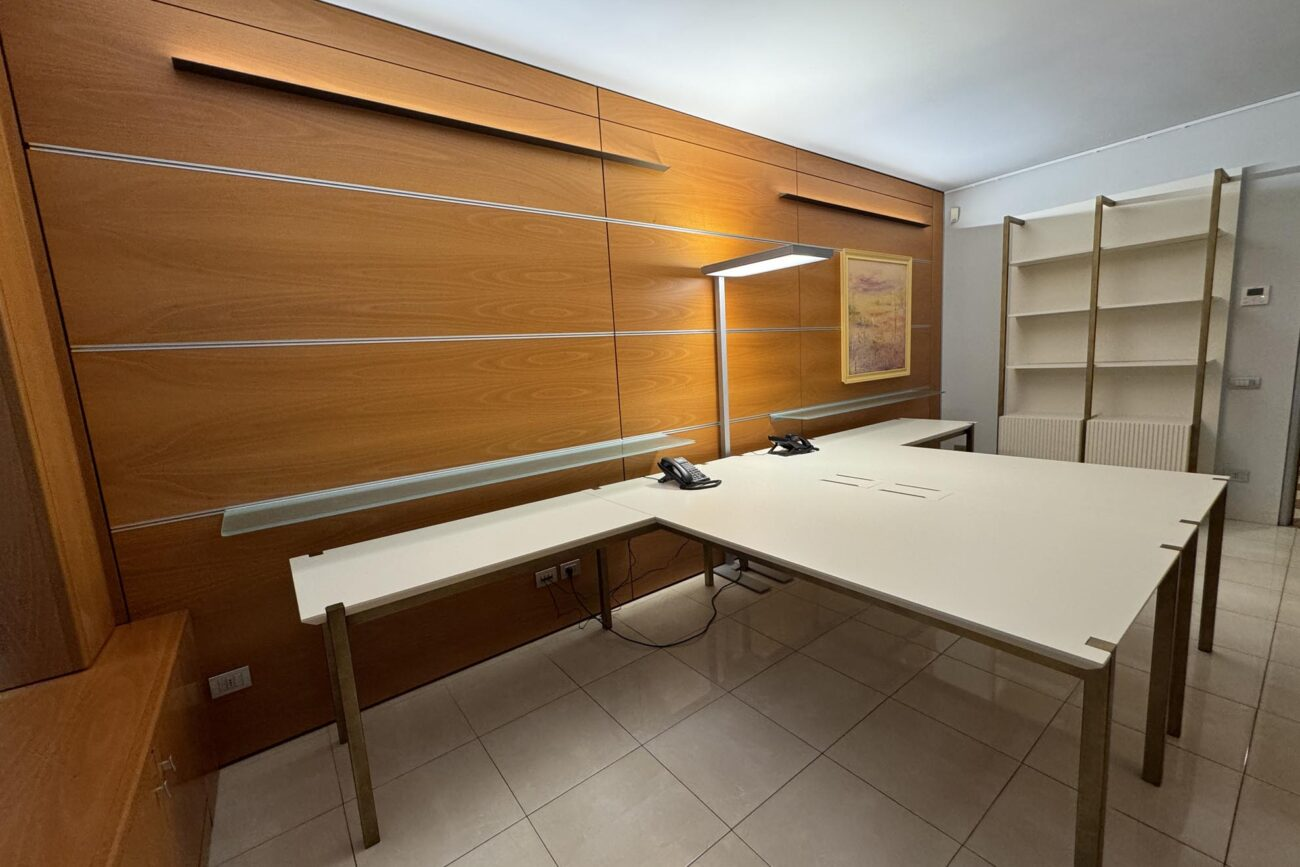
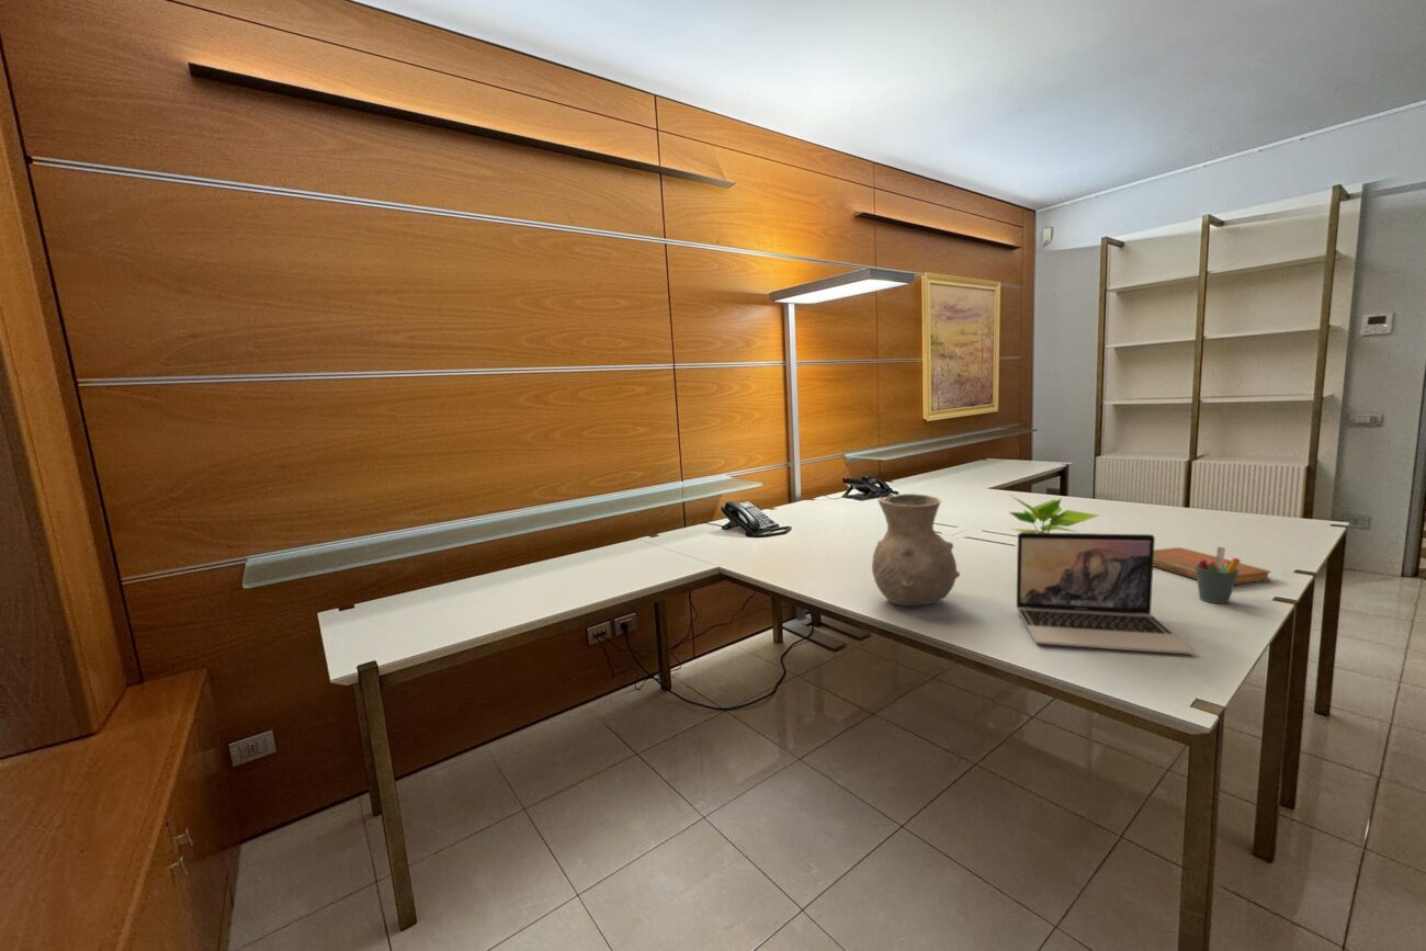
+ vase [871,493,961,607]
+ potted plant [1007,493,1099,536]
+ laptop [1016,532,1193,655]
+ pen holder [1196,546,1241,604]
+ notebook [1153,546,1271,586]
